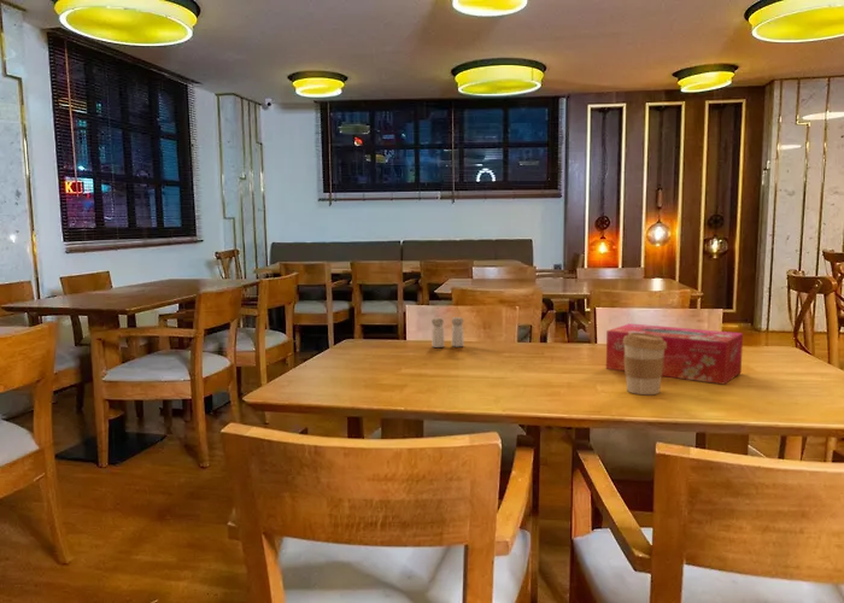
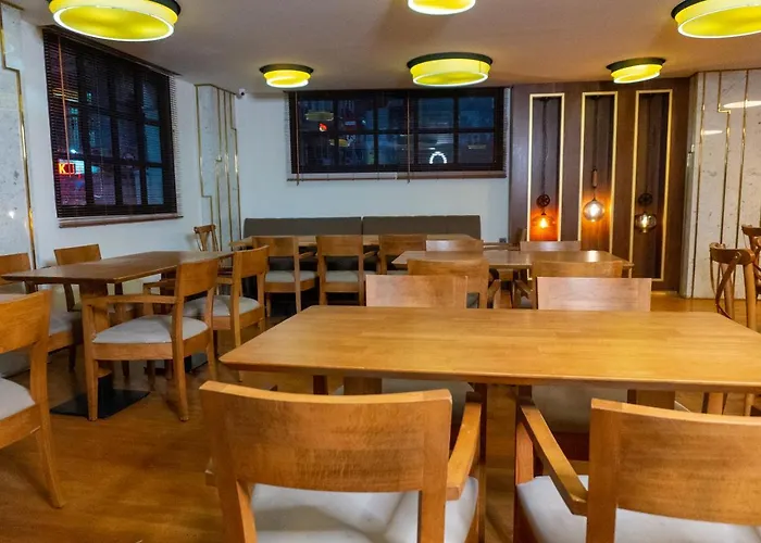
- salt and pepper shaker [430,316,465,349]
- tissue box [605,322,744,386]
- coffee cup [622,333,667,396]
